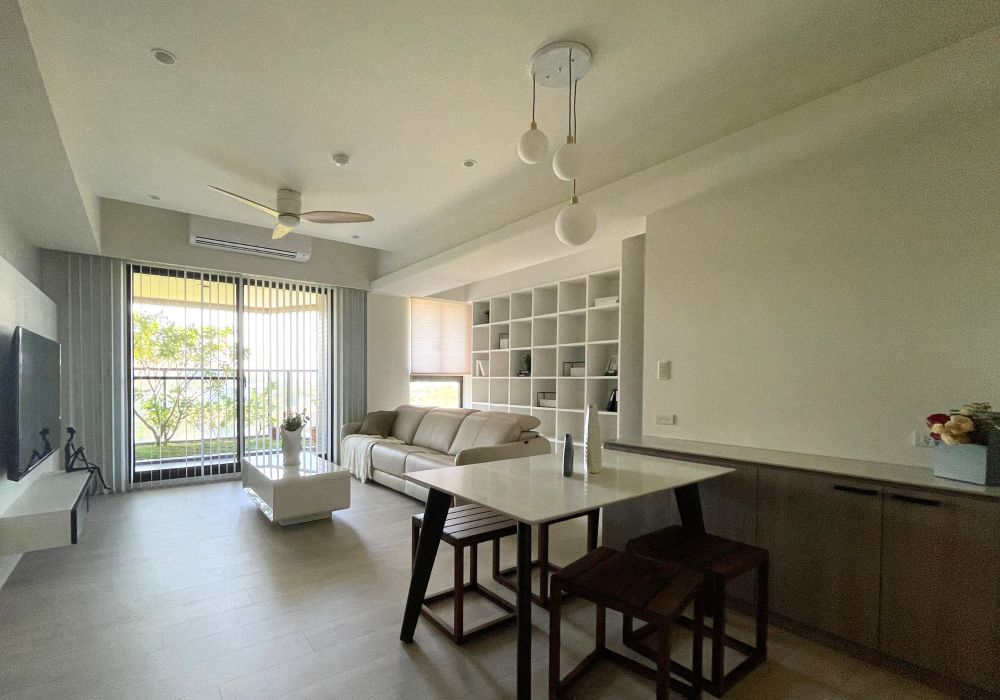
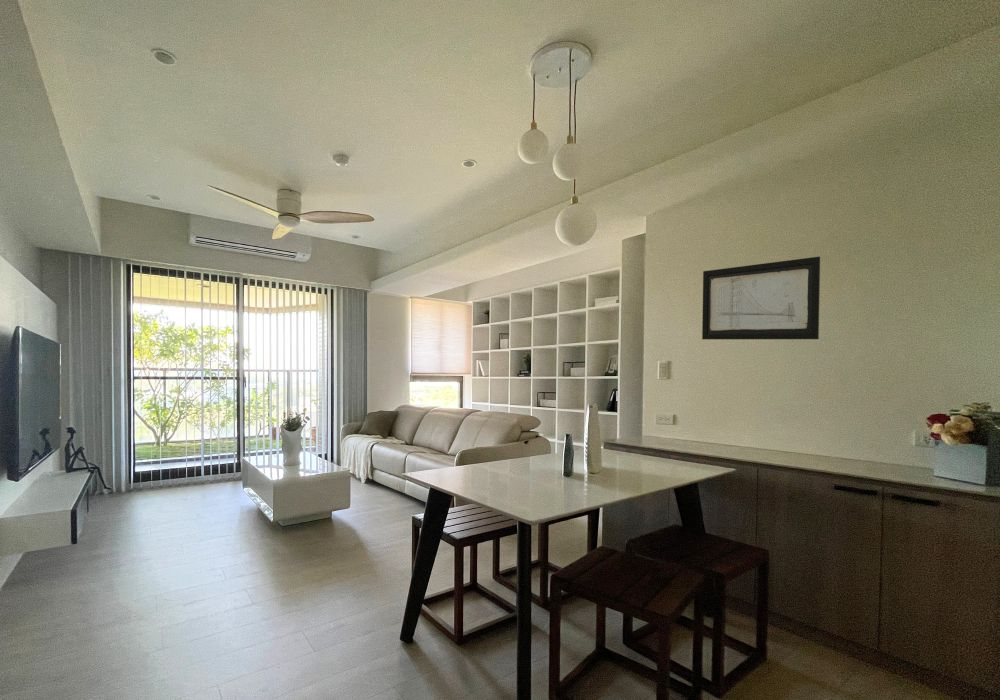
+ wall art [701,256,821,340]
